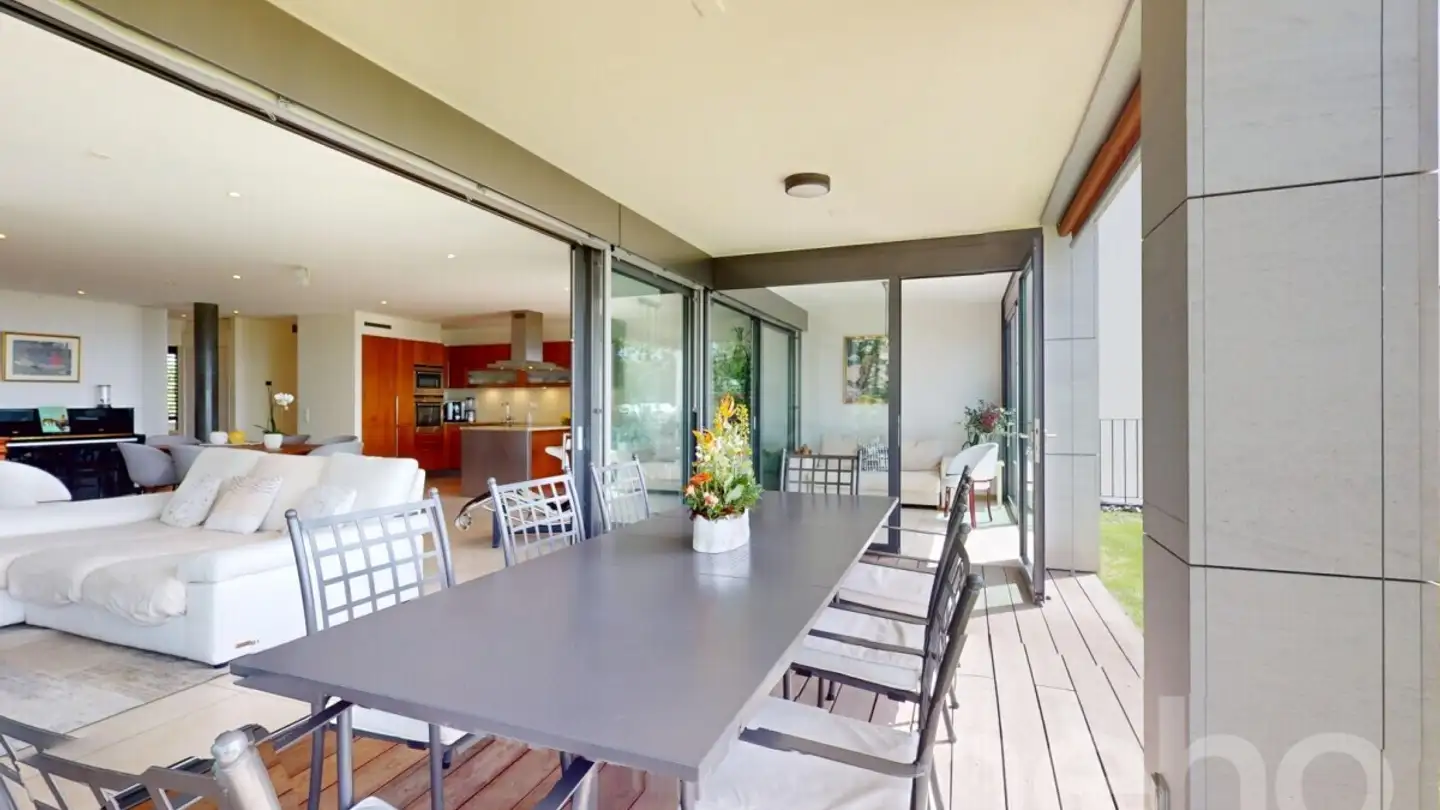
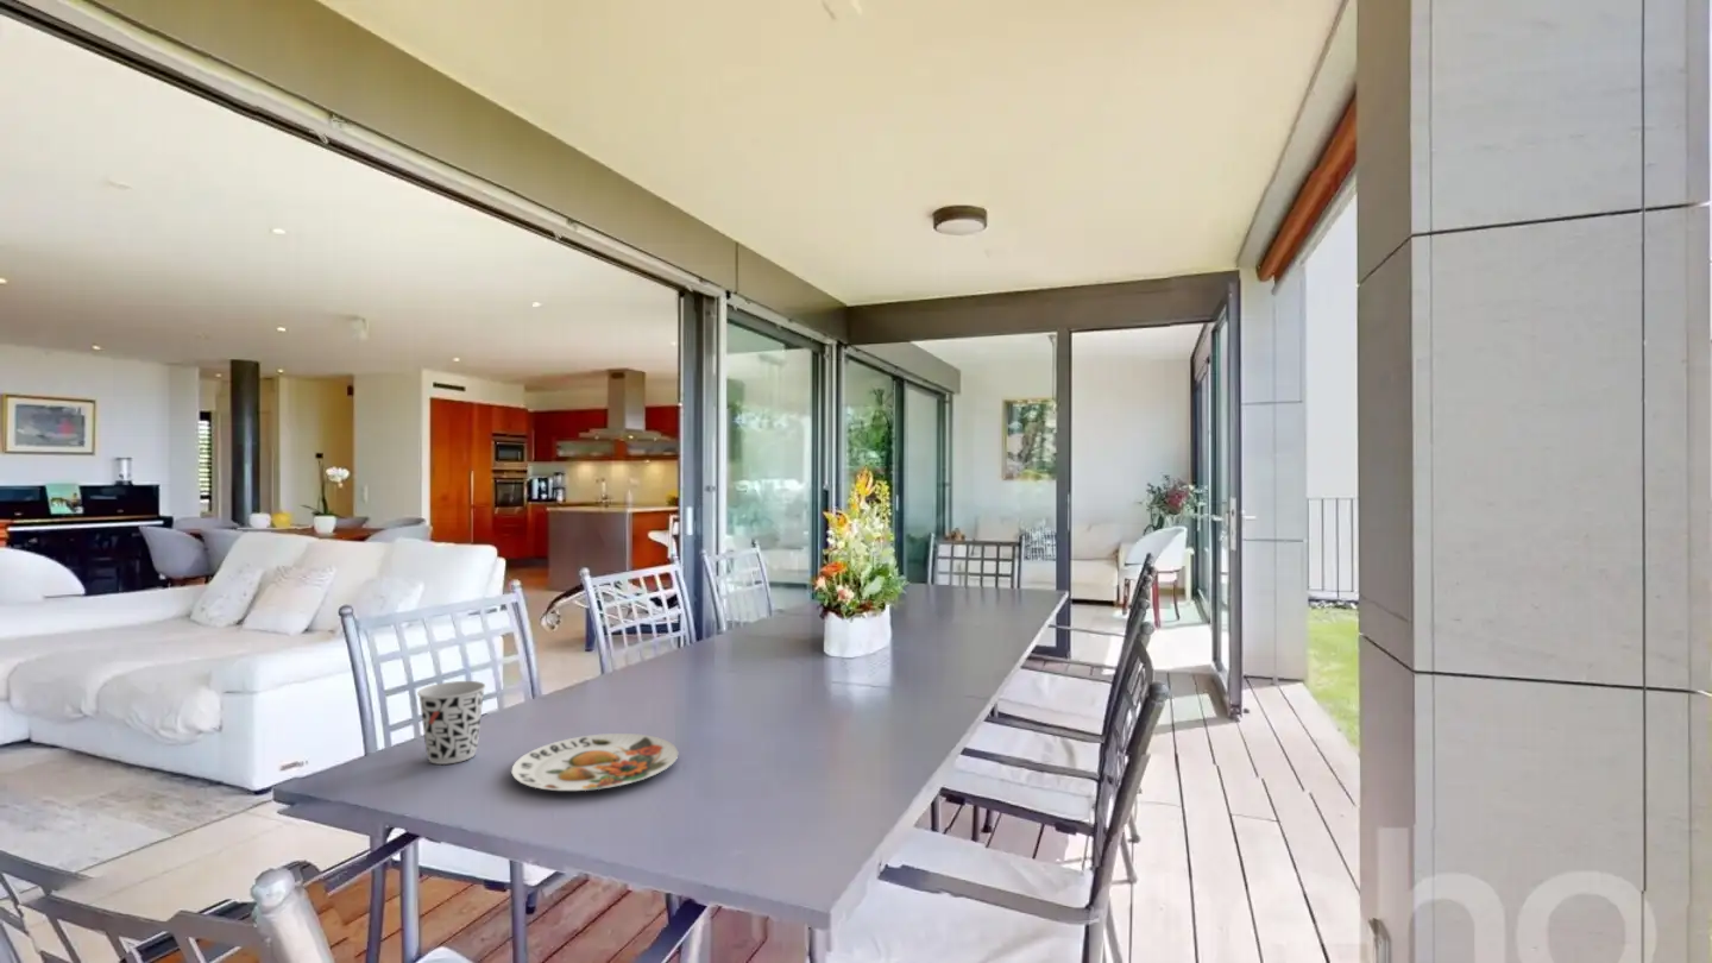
+ cup [416,680,486,766]
+ plate [510,732,679,792]
